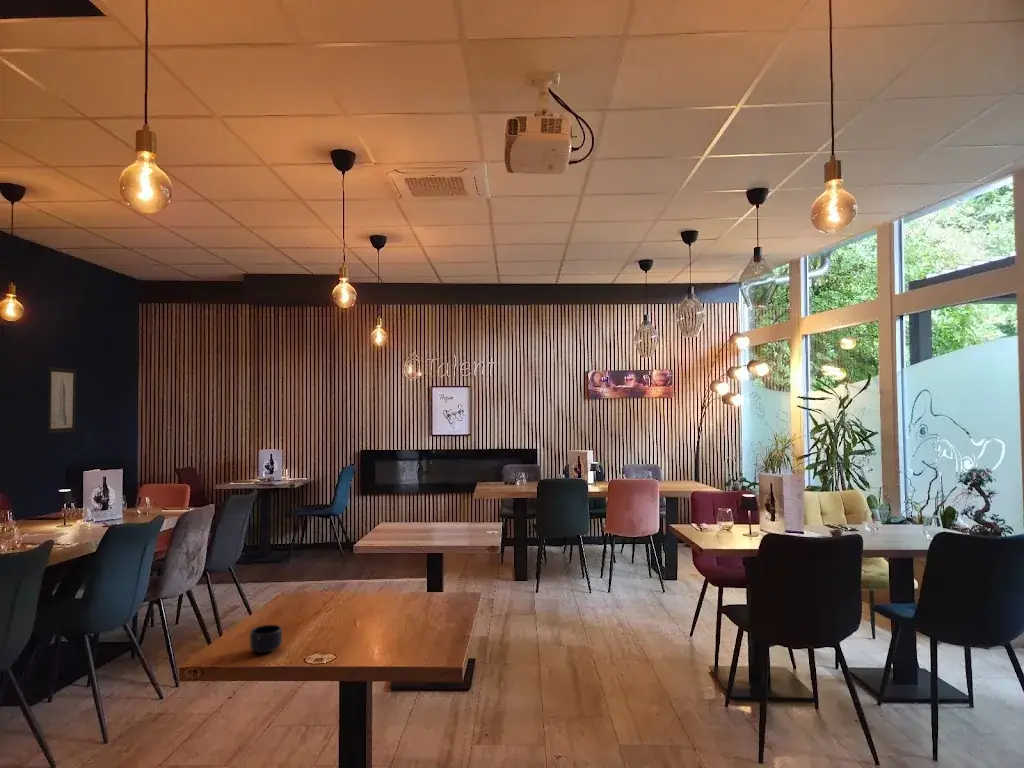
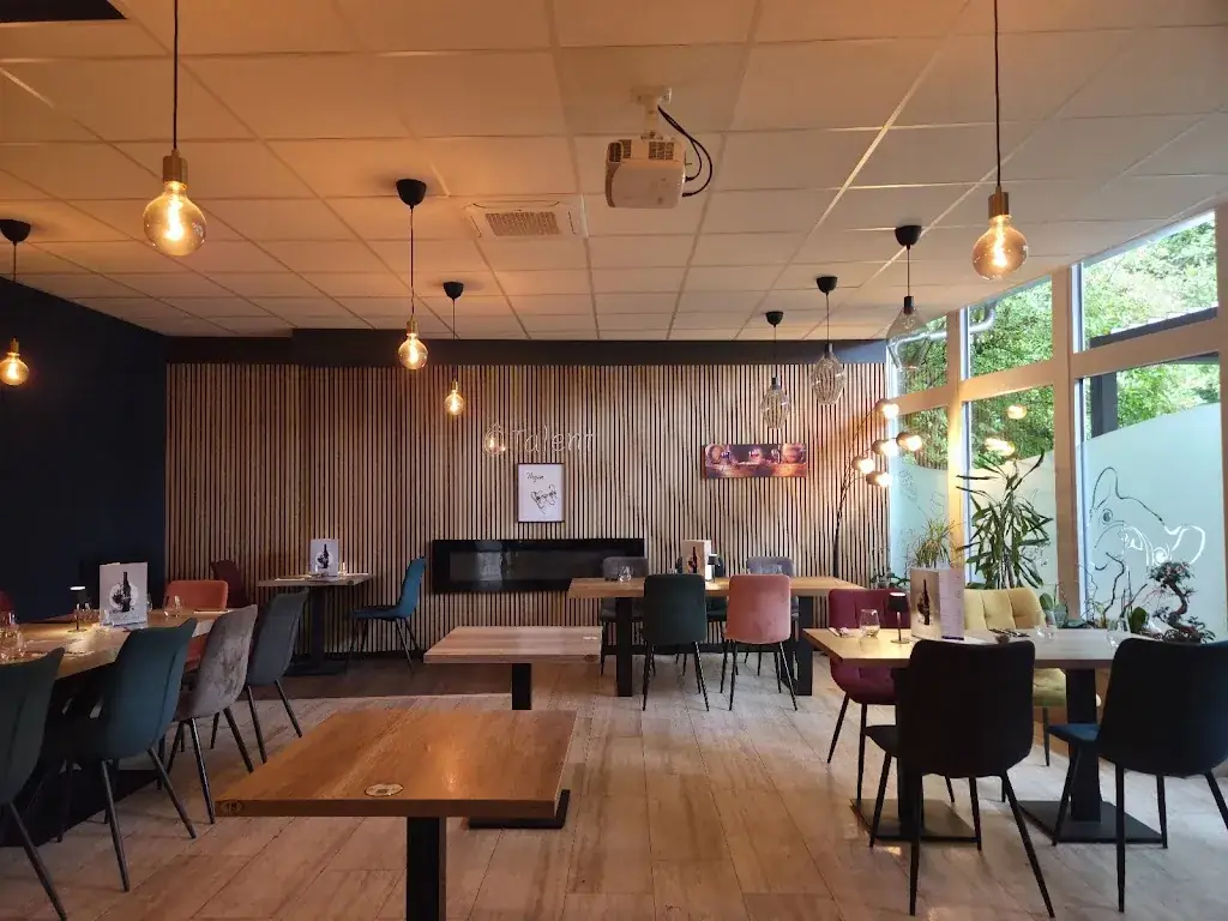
- wall art [46,366,77,434]
- mug [249,624,283,654]
